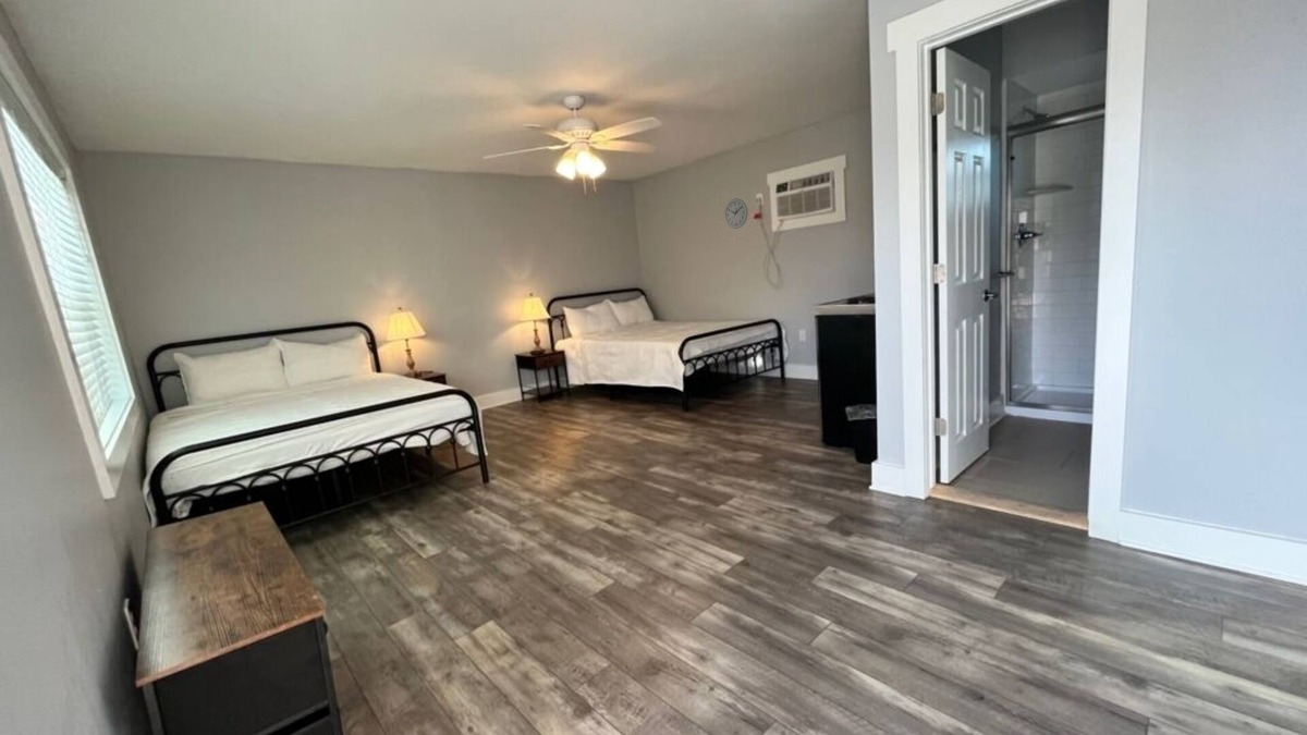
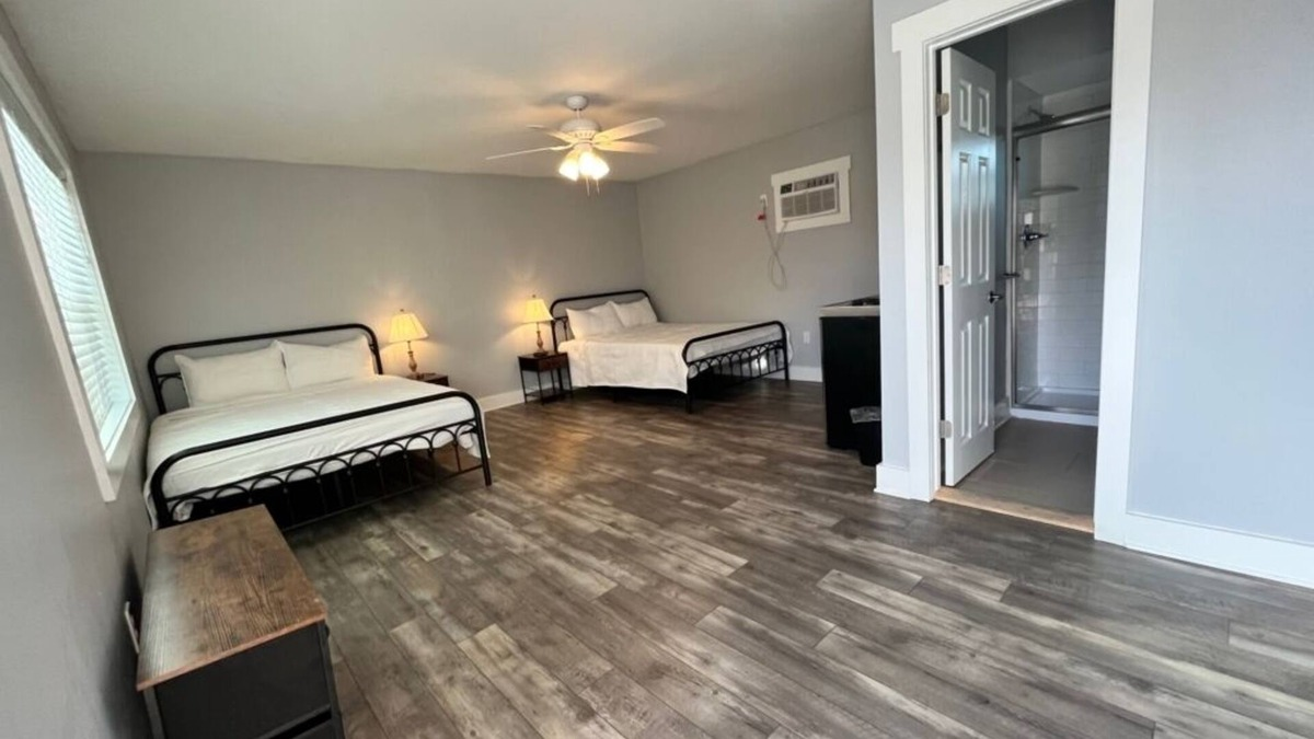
- wall clock [723,197,749,230]
